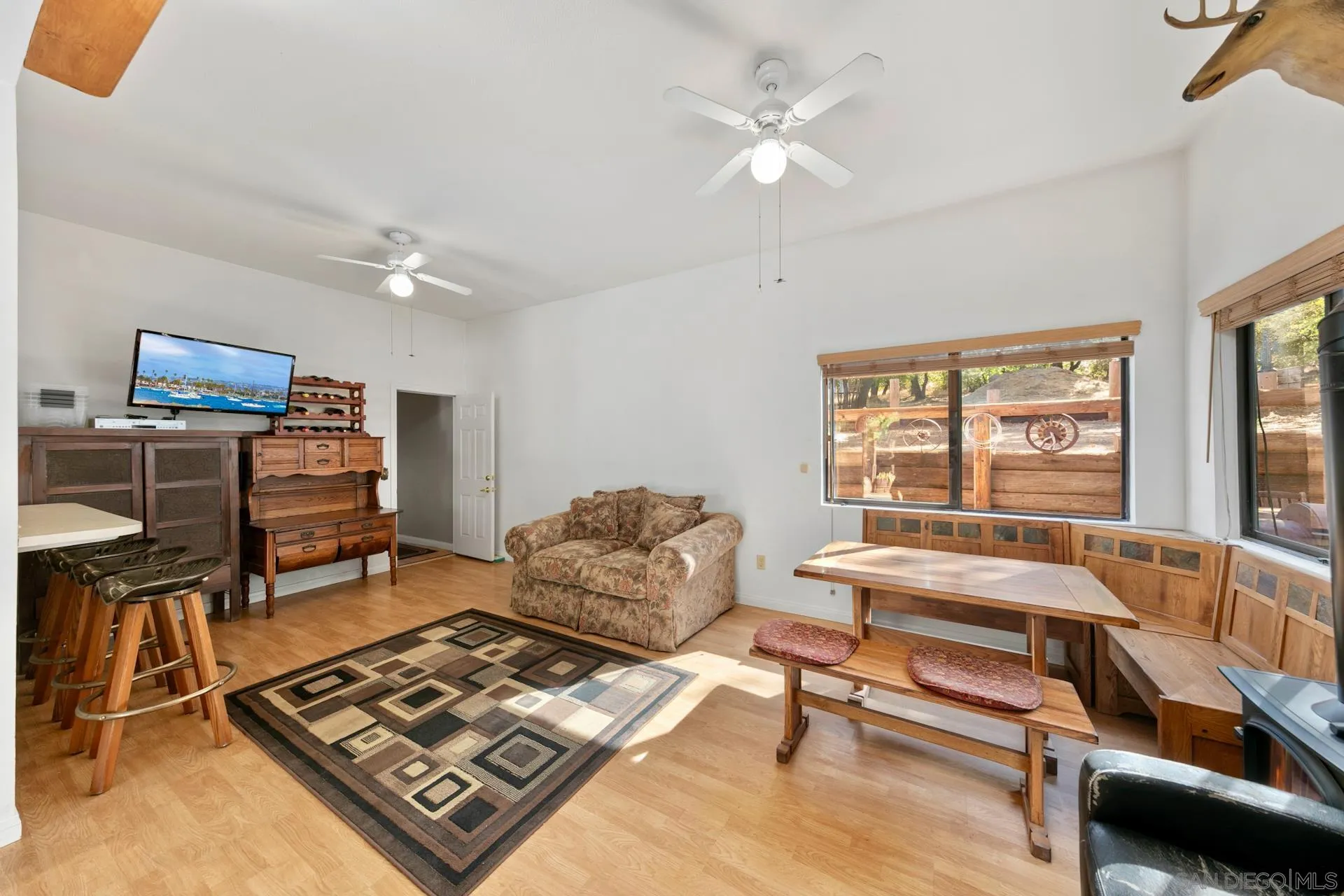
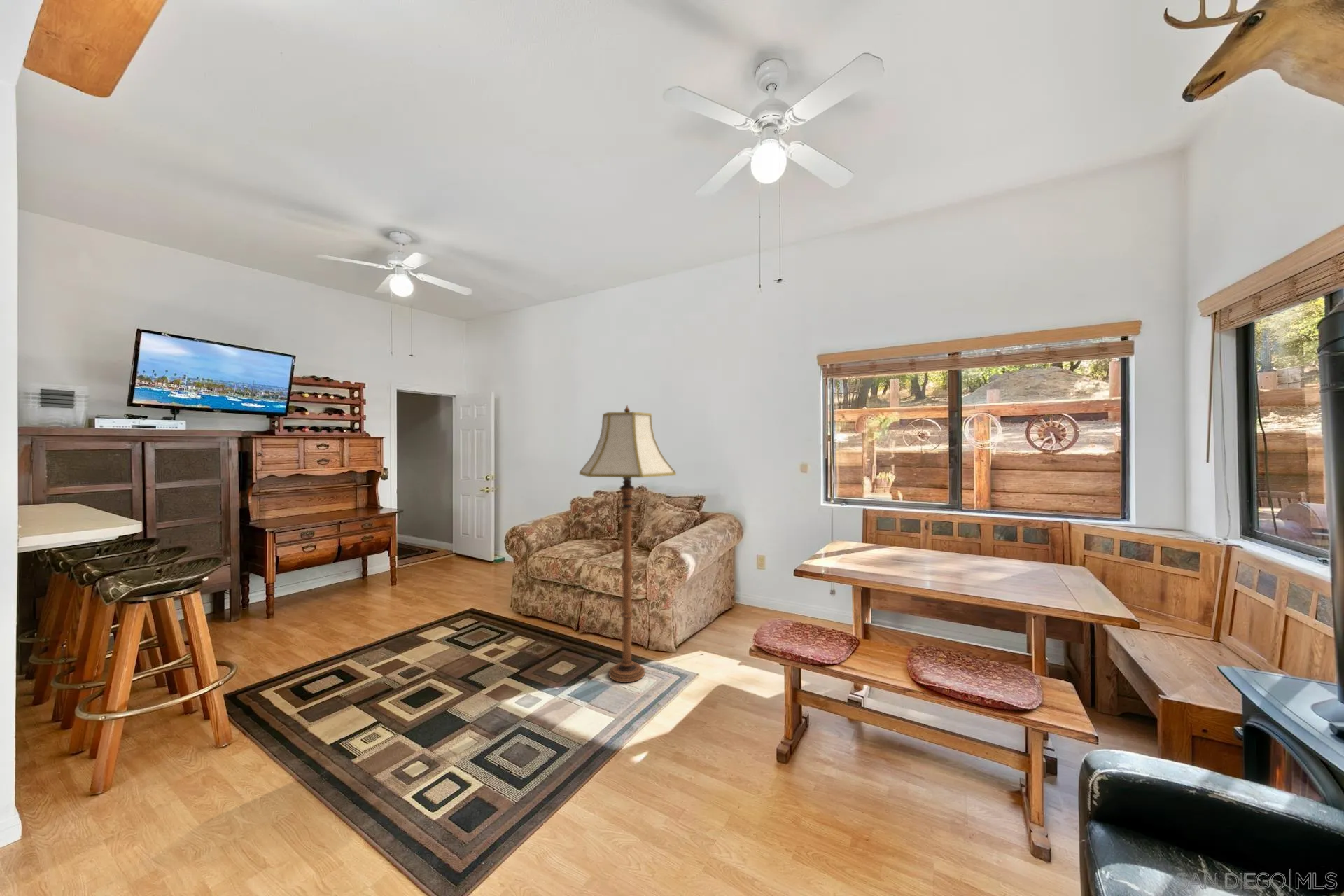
+ floor lamp [579,405,677,683]
